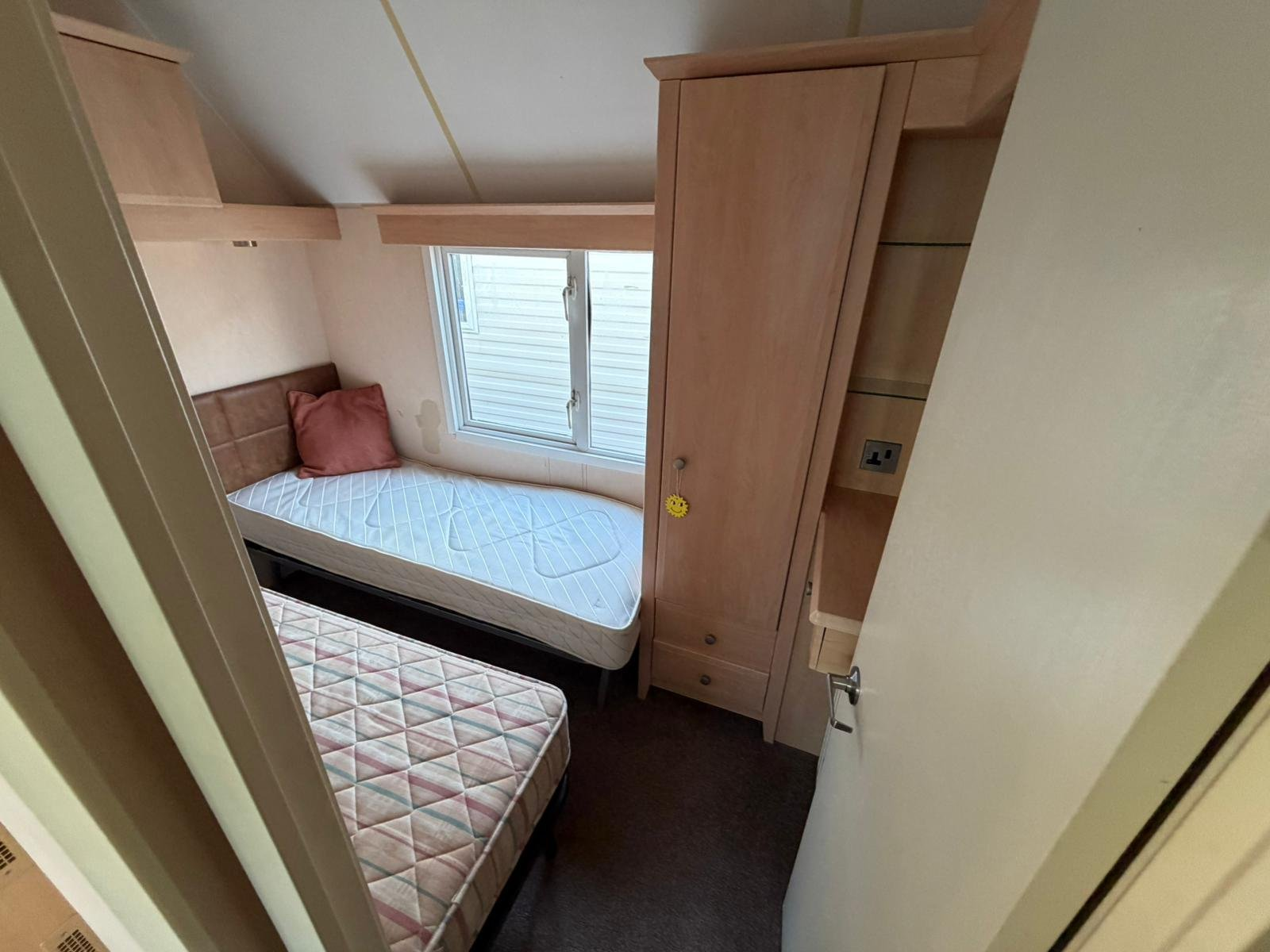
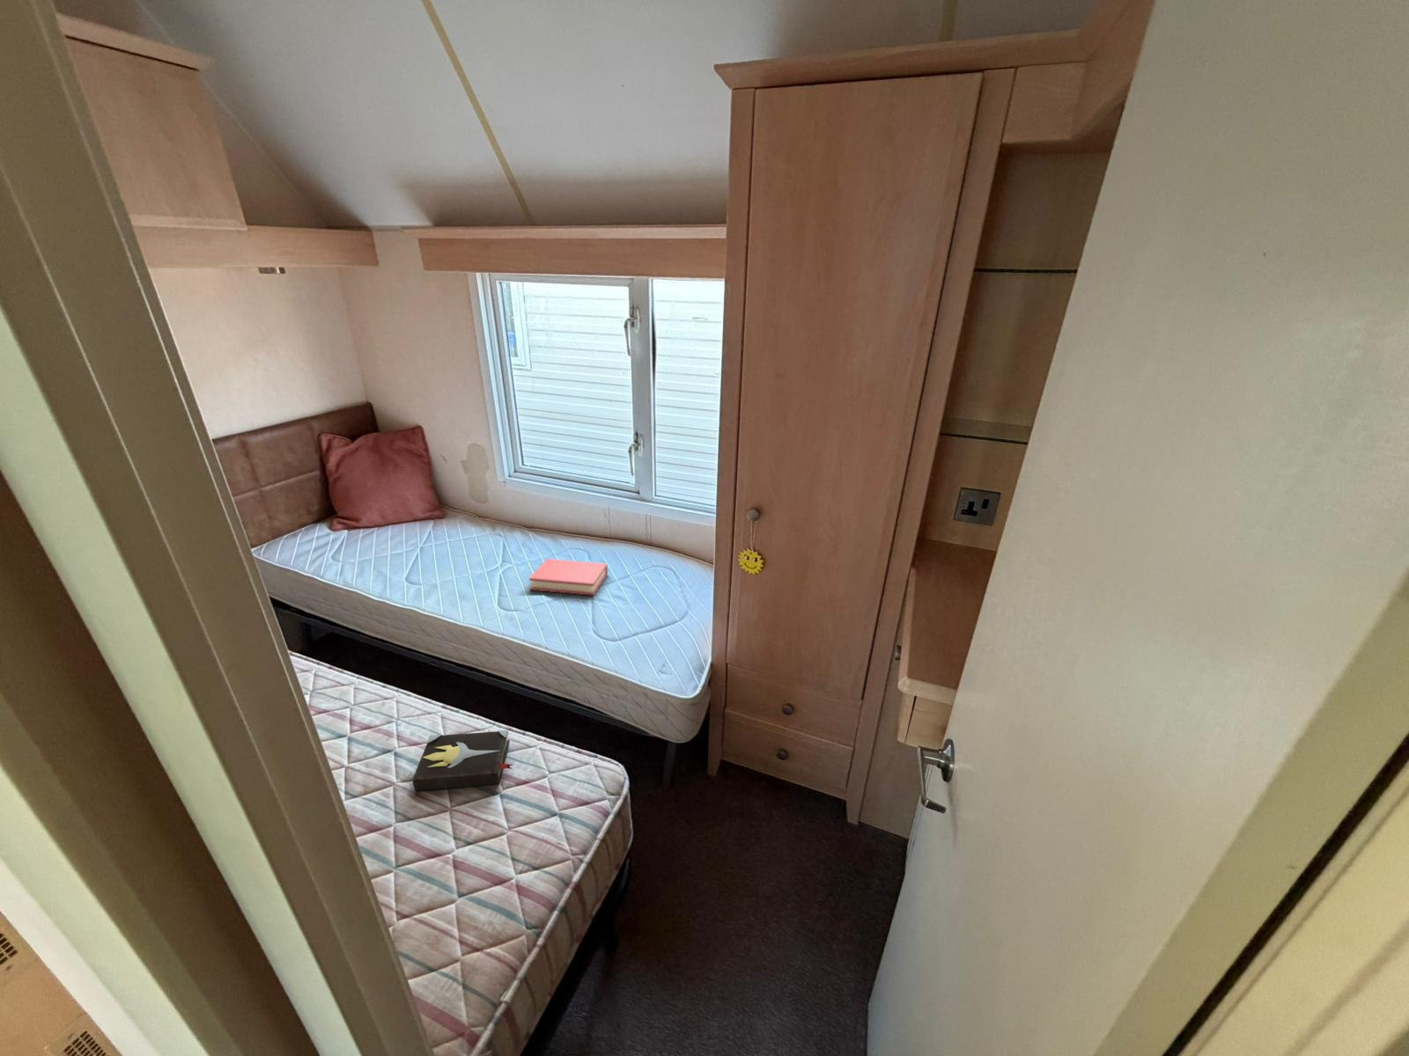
+ hardback book [412,730,514,792]
+ hardback book [528,558,608,597]
